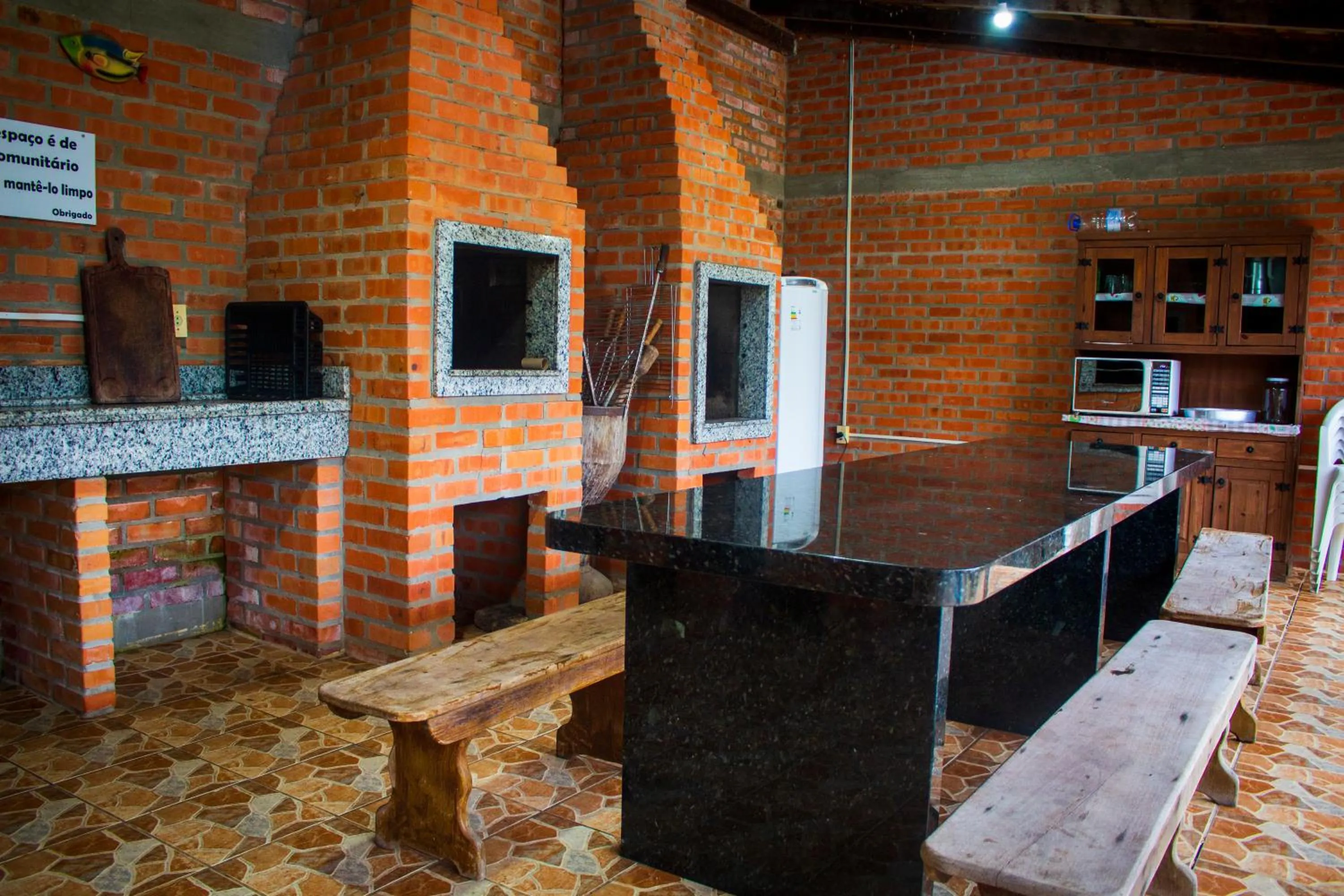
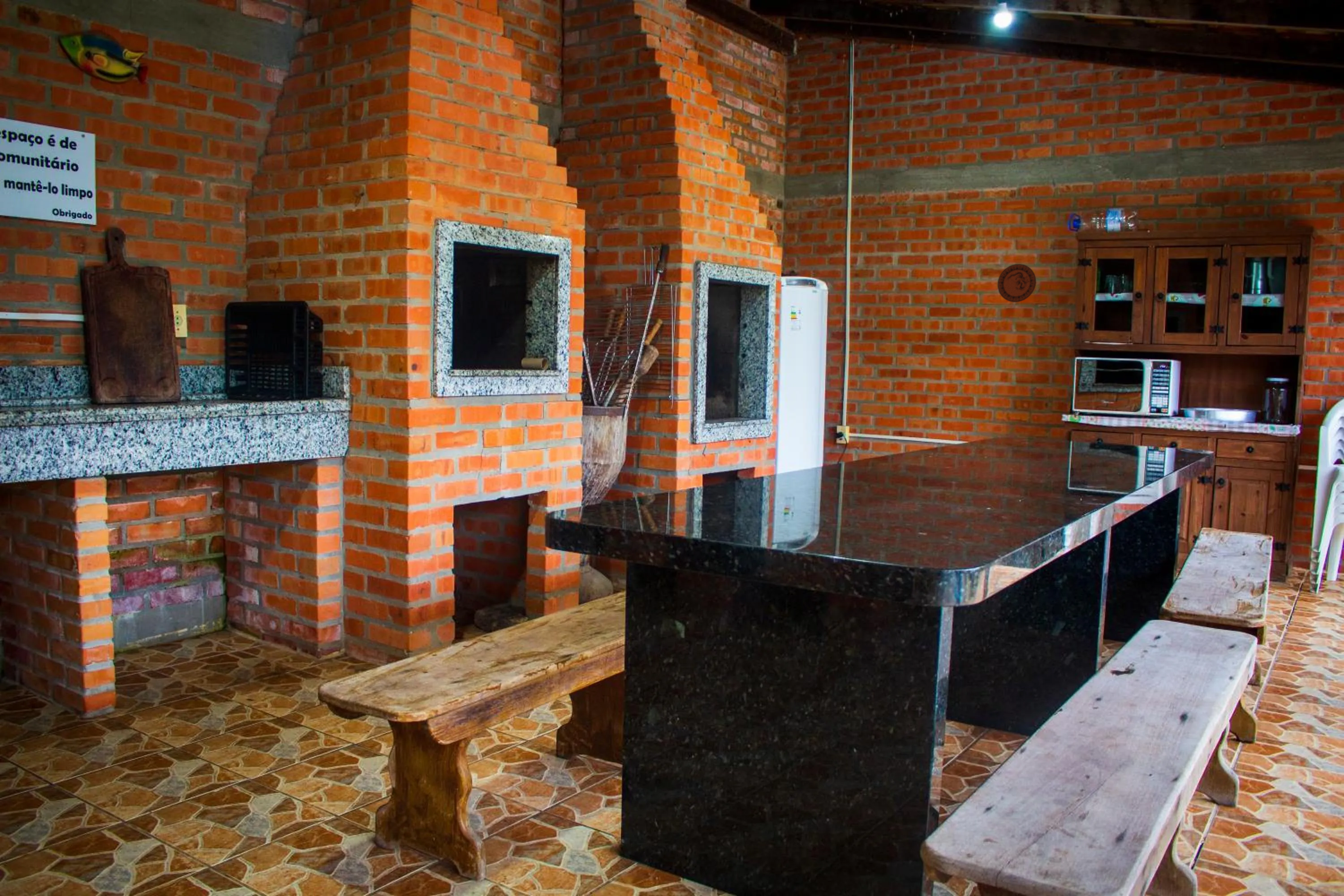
+ decorative plate [997,263,1037,303]
